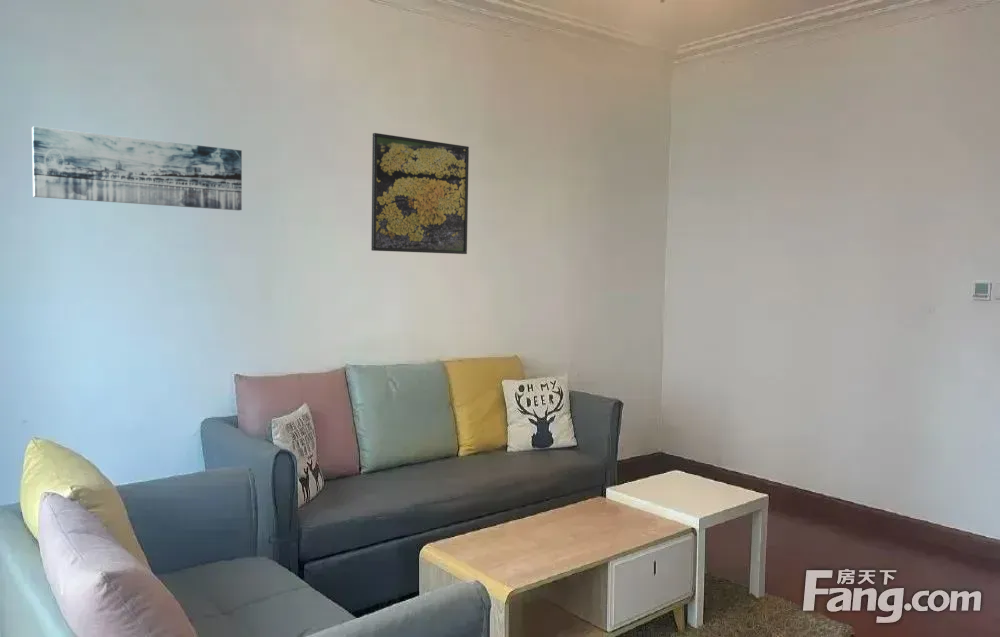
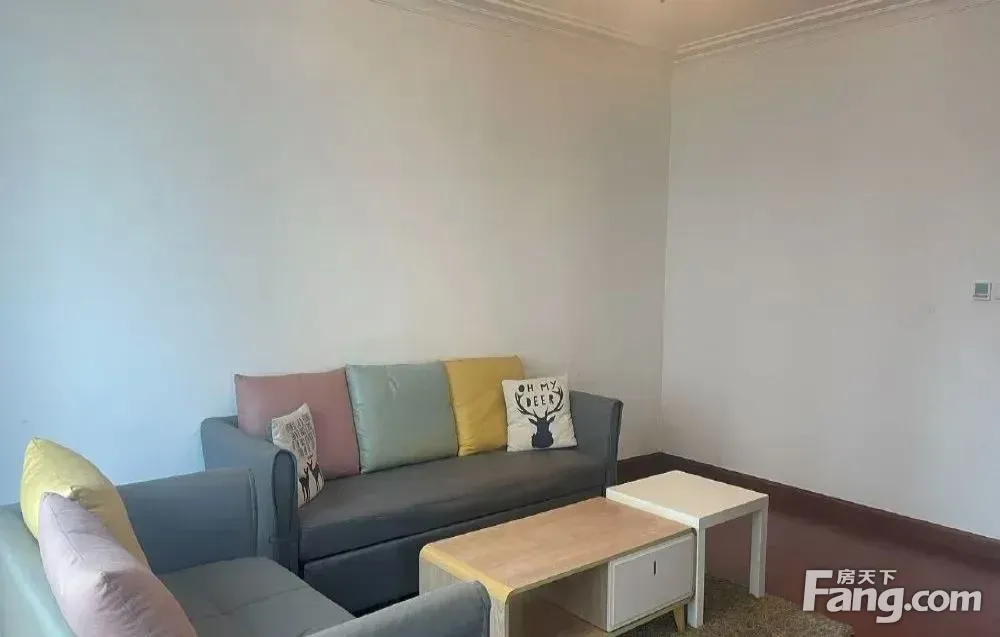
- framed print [370,132,470,255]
- wall art [31,125,243,211]
